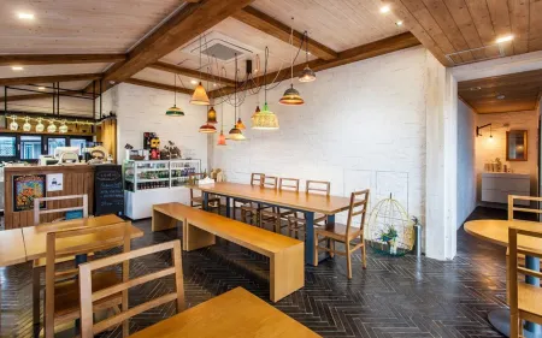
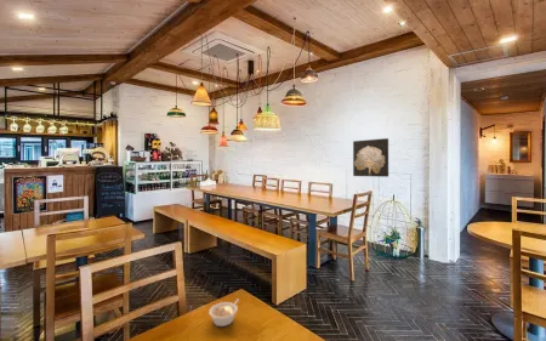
+ wall art [352,137,389,178]
+ legume [207,299,240,328]
